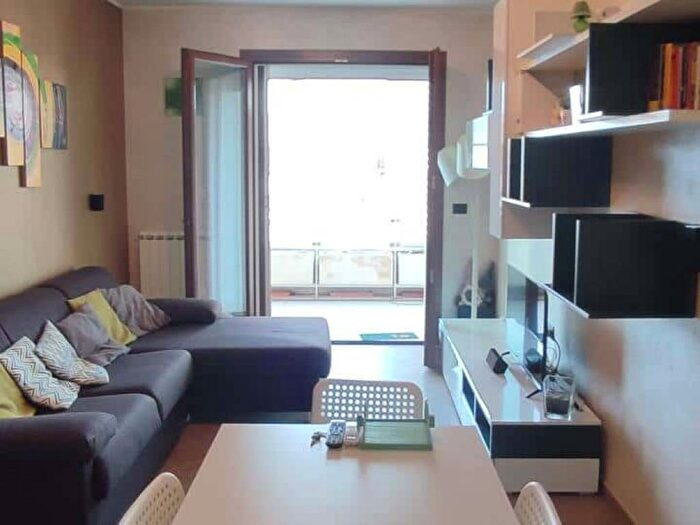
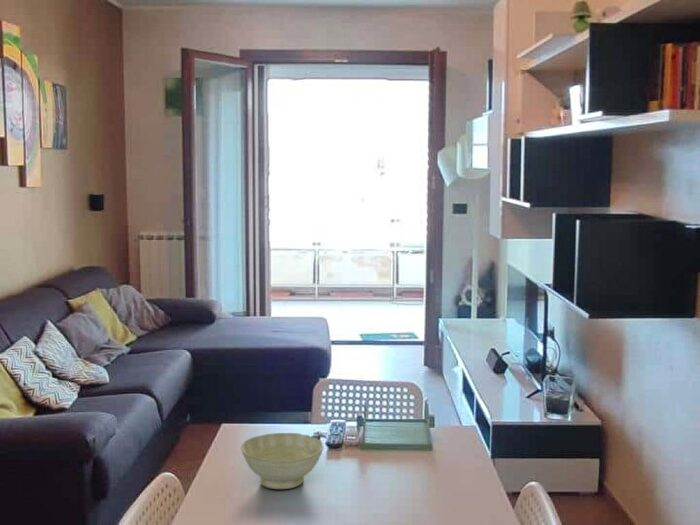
+ bowl [240,432,324,490]
